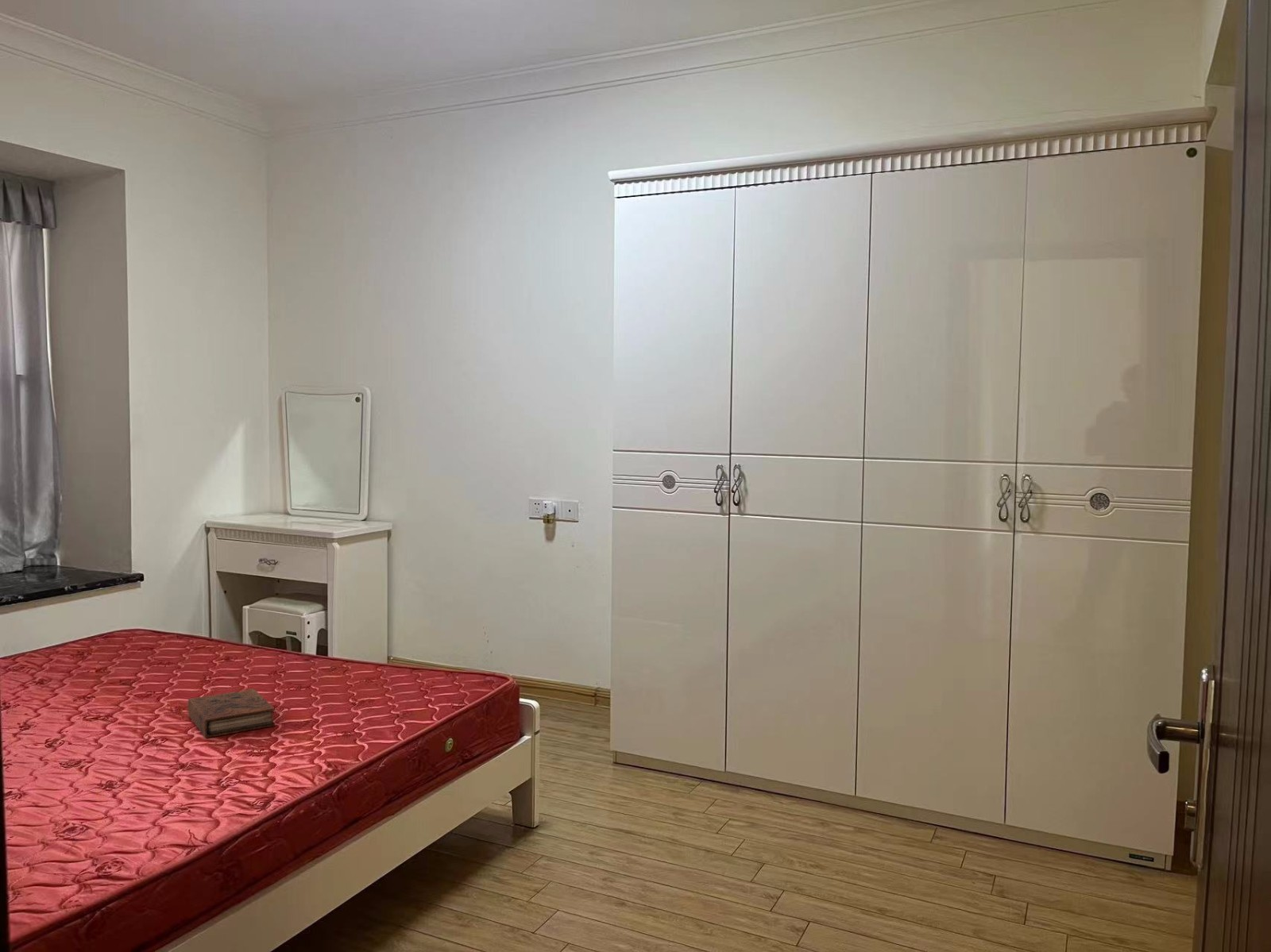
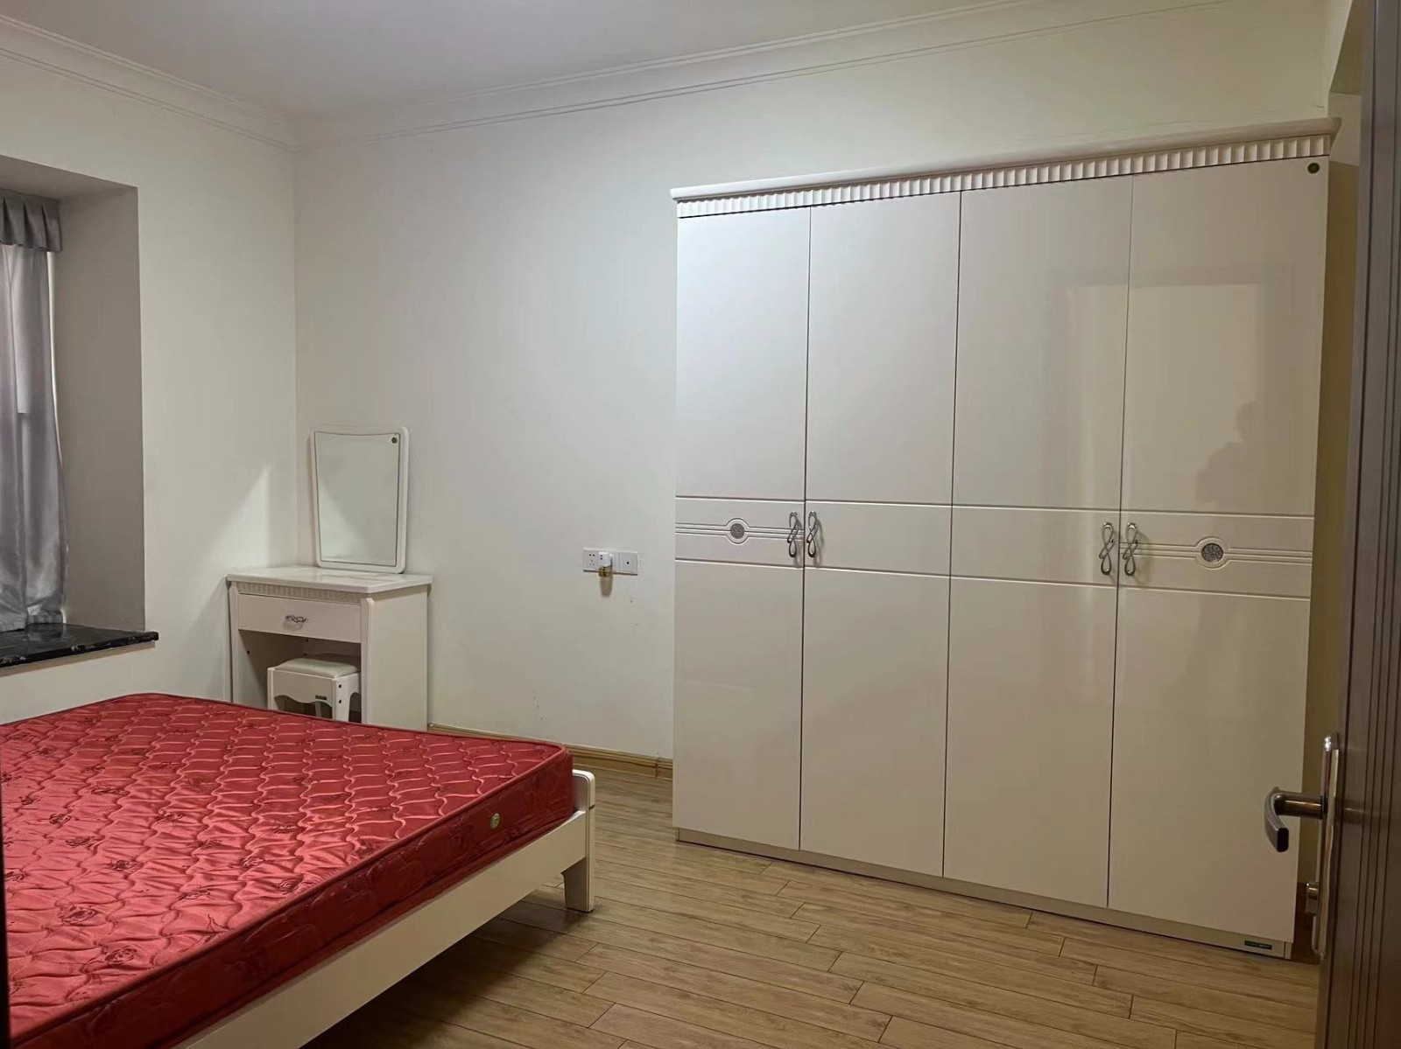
- book [187,688,276,738]
